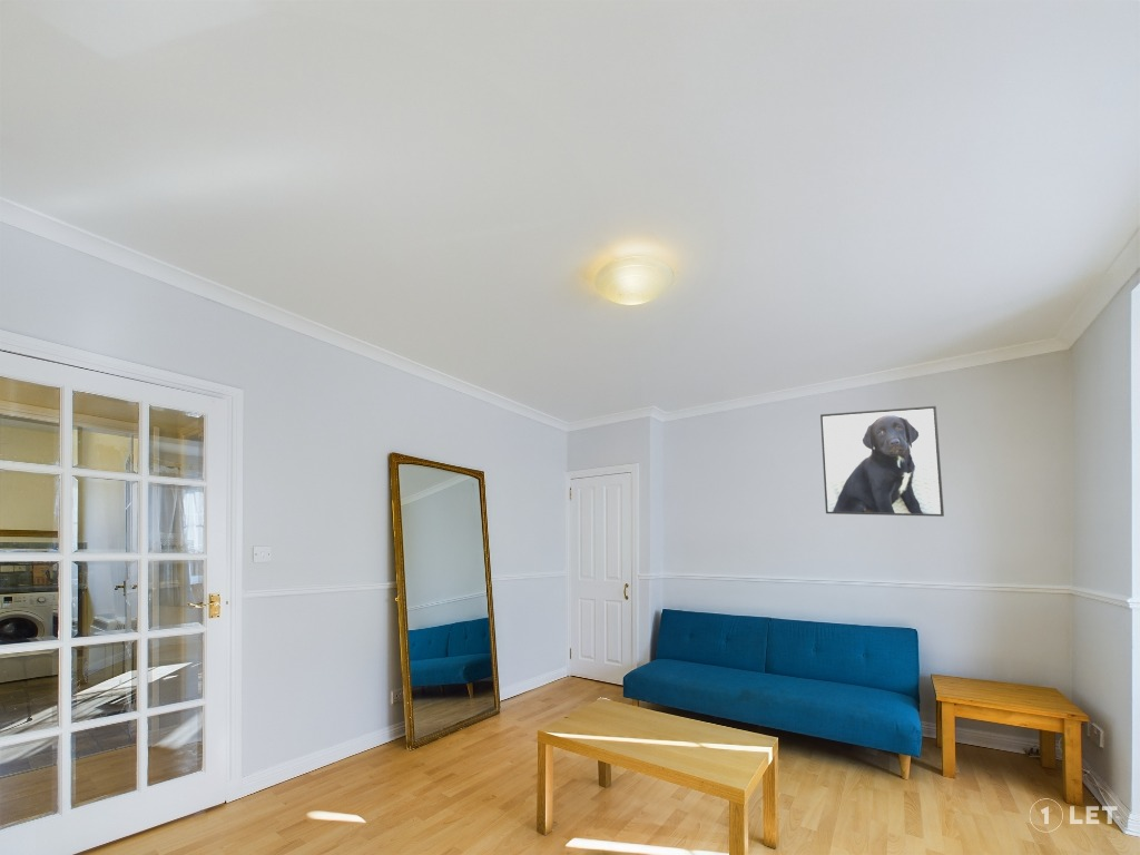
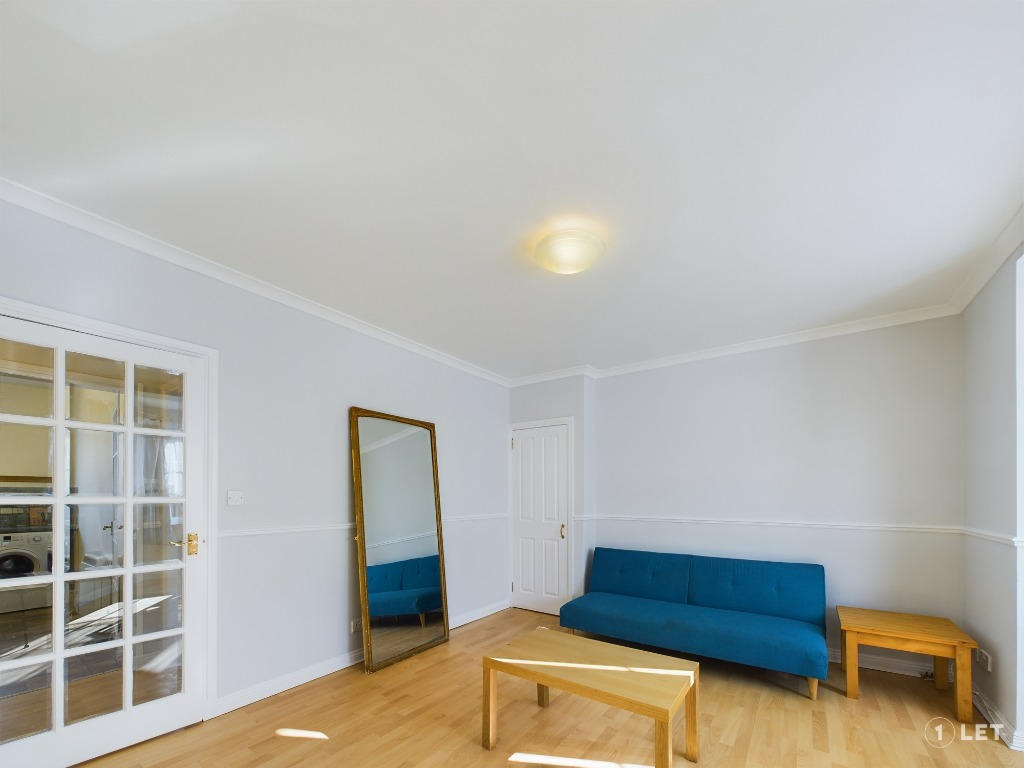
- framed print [819,405,945,518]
